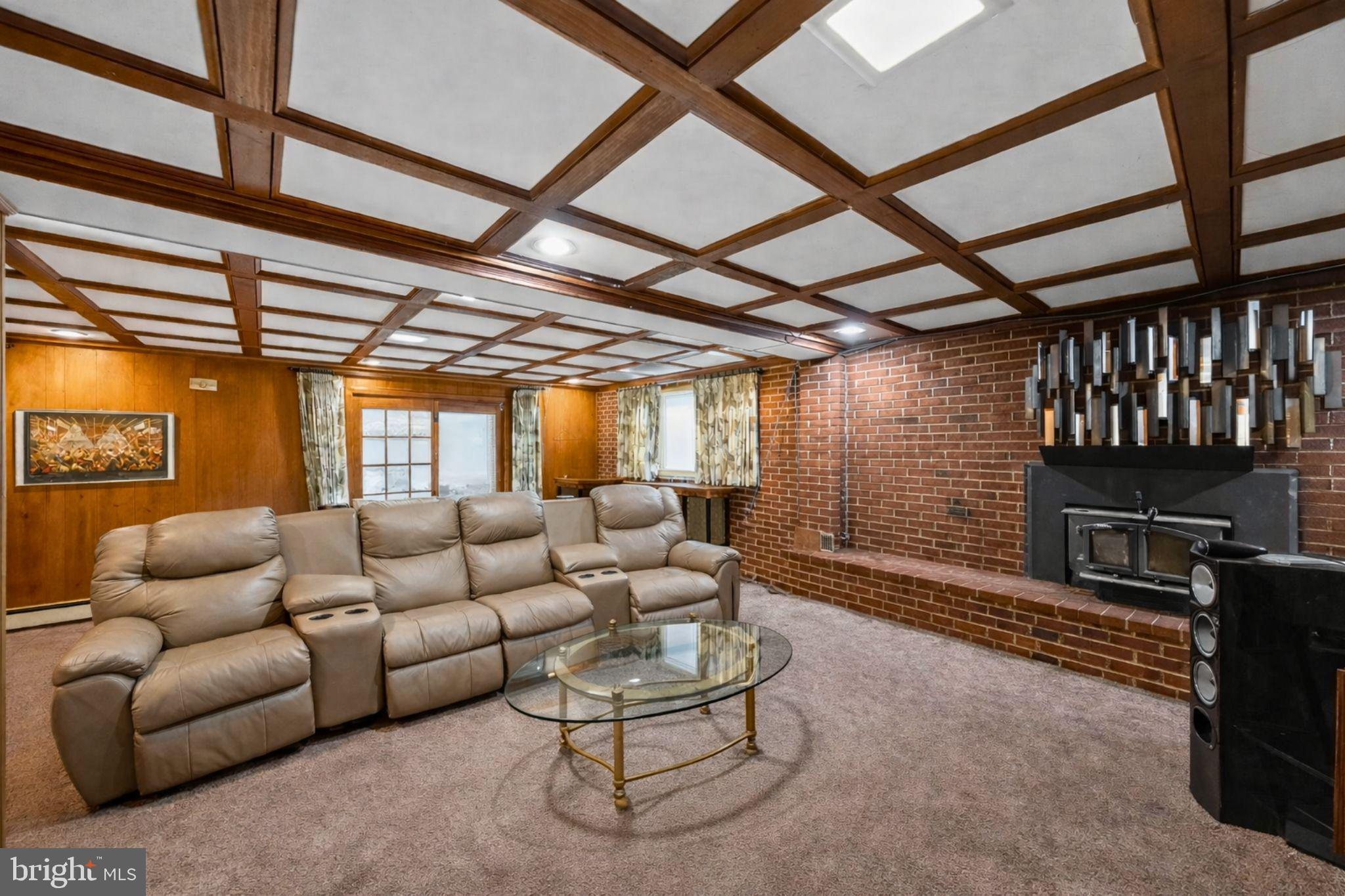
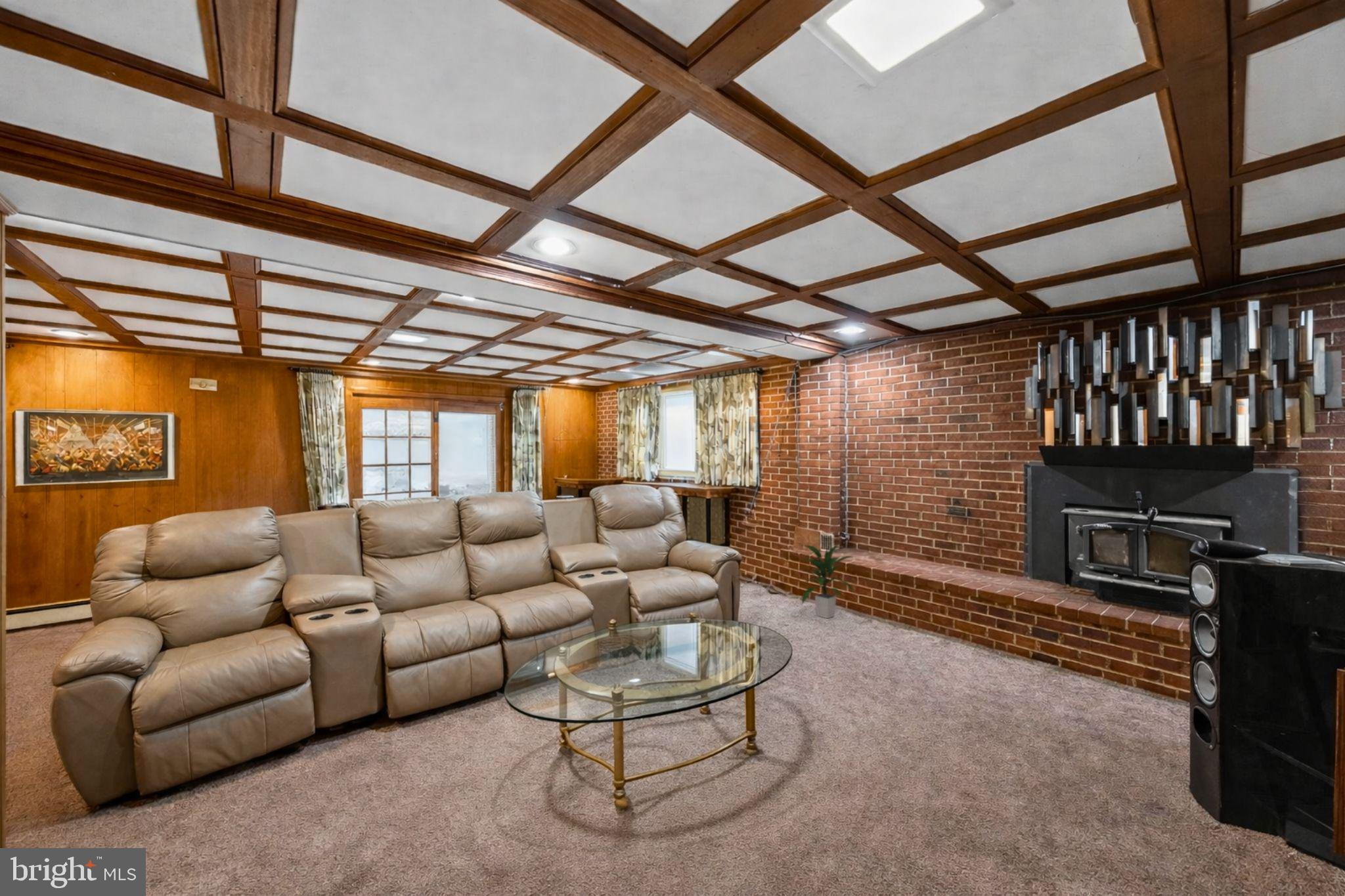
+ indoor plant [799,542,856,619]
